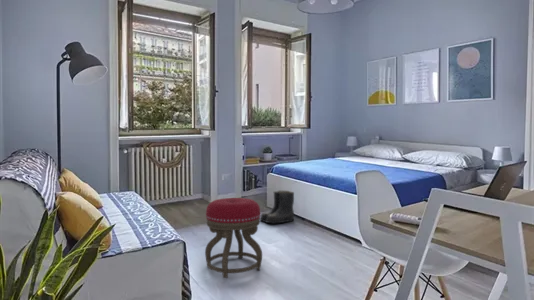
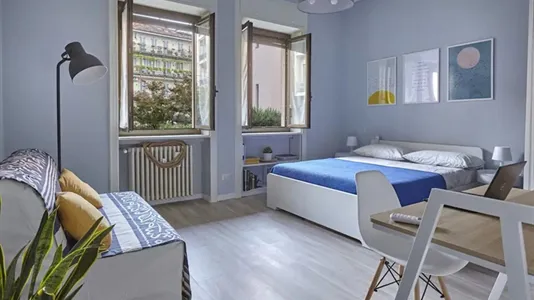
- boots [259,190,295,225]
- stool [204,197,263,279]
